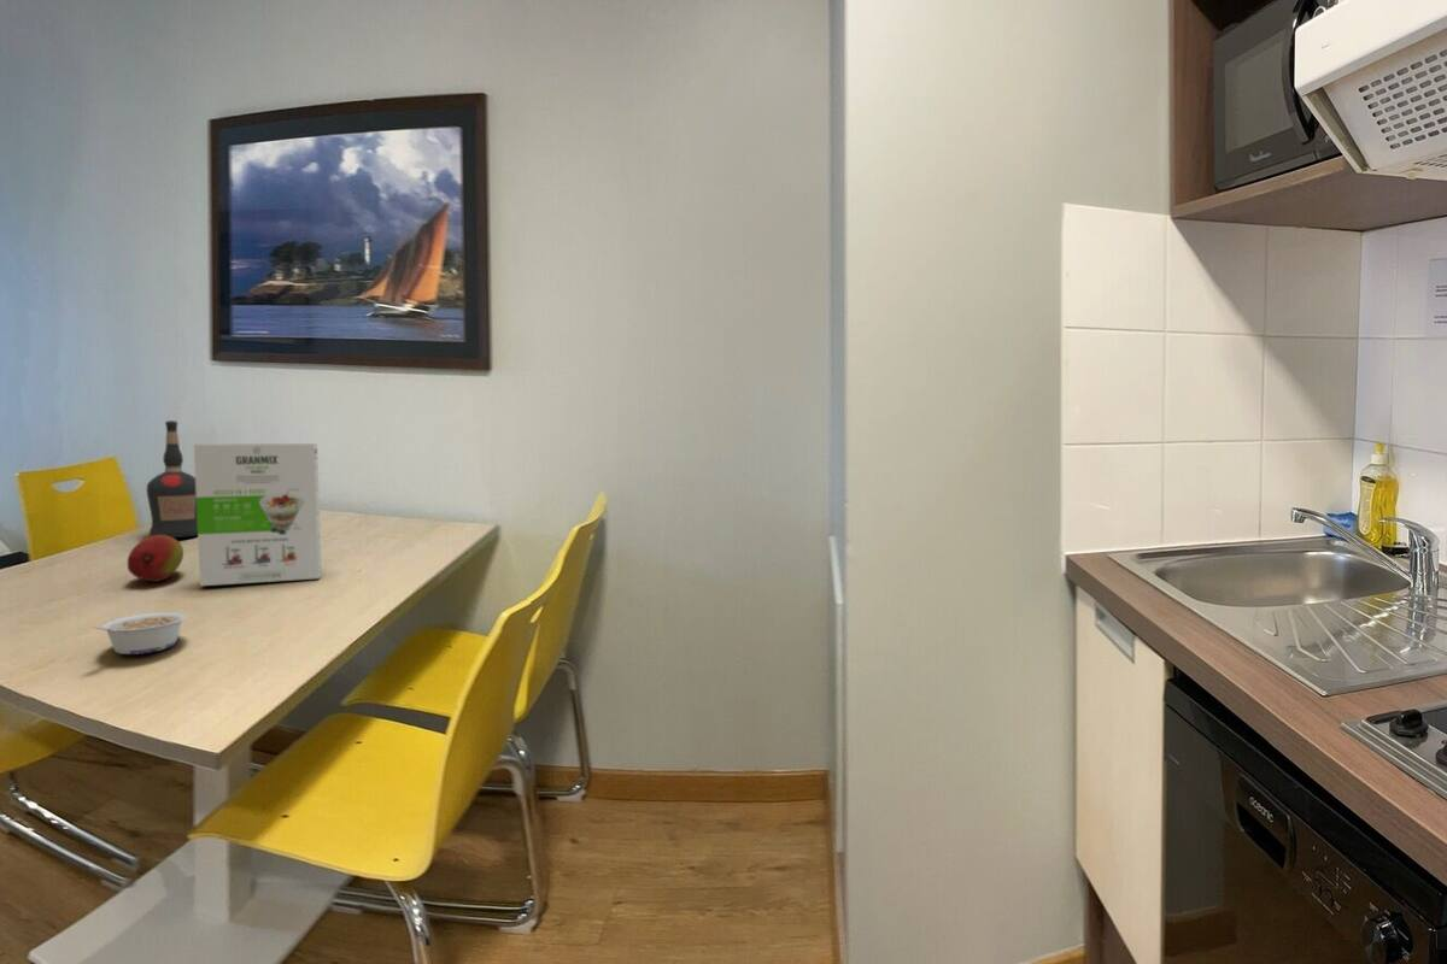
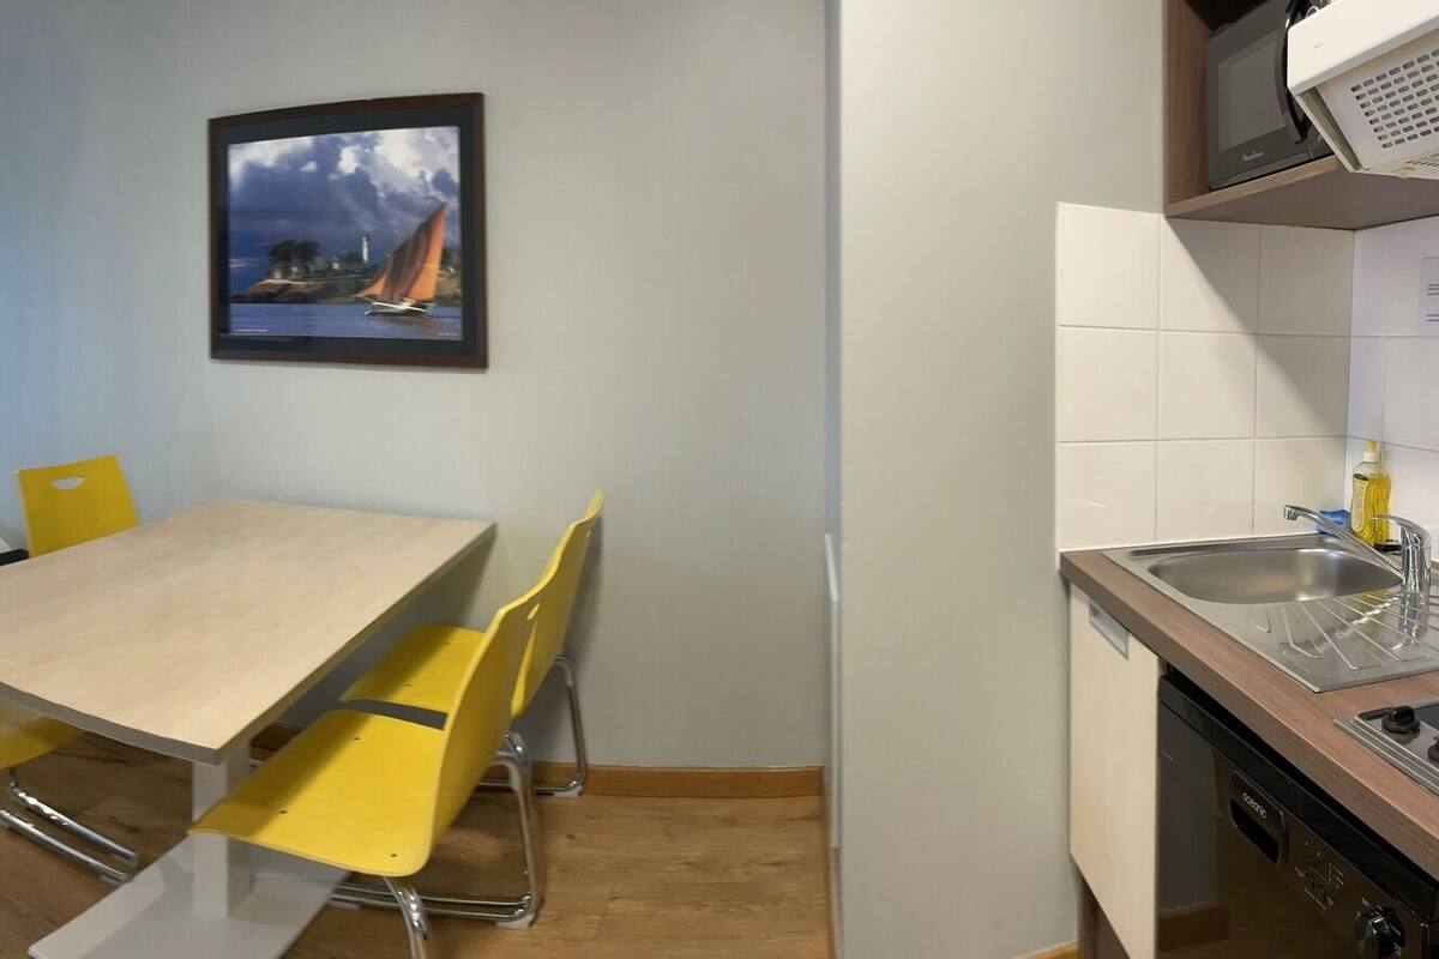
- fruit [127,535,184,583]
- liquor bottle [146,419,198,539]
- legume [89,611,189,656]
- cereal box [193,442,323,587]
